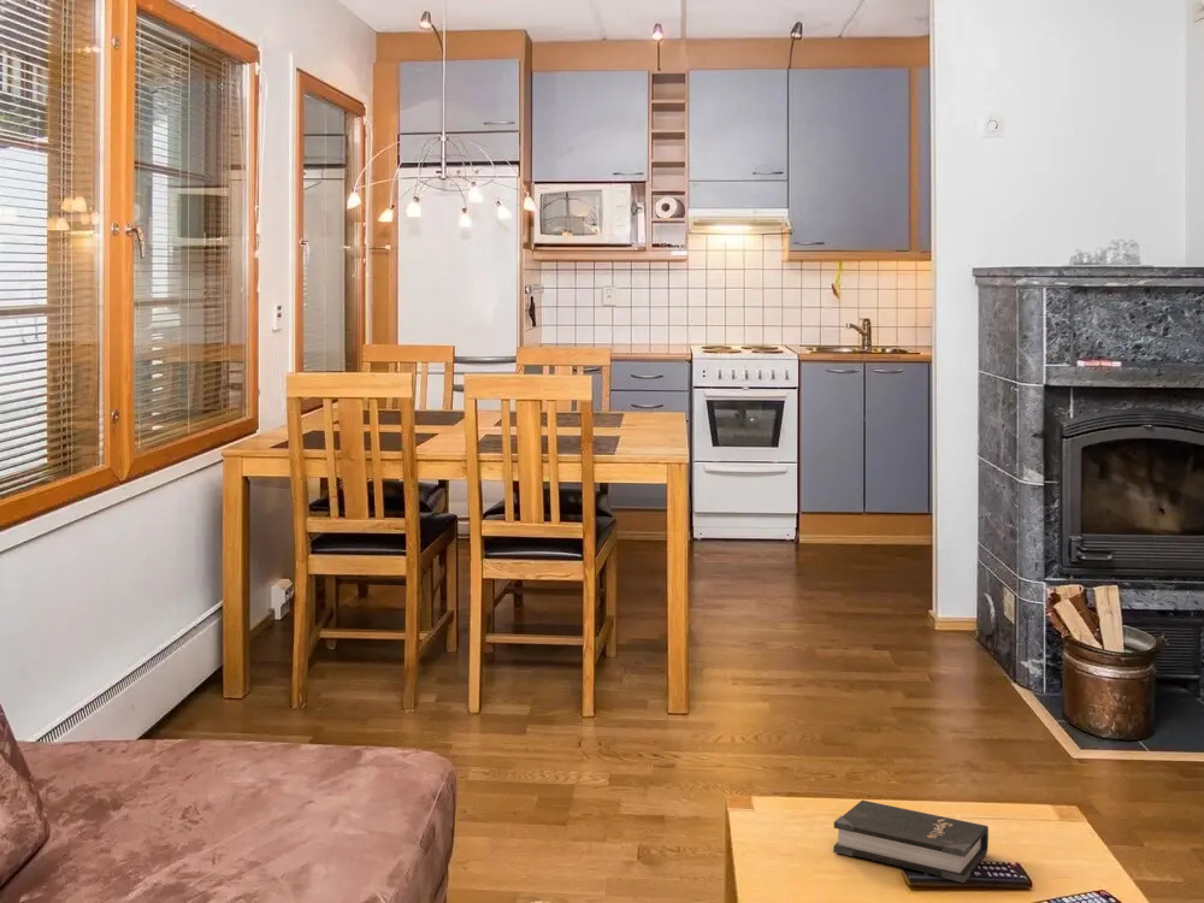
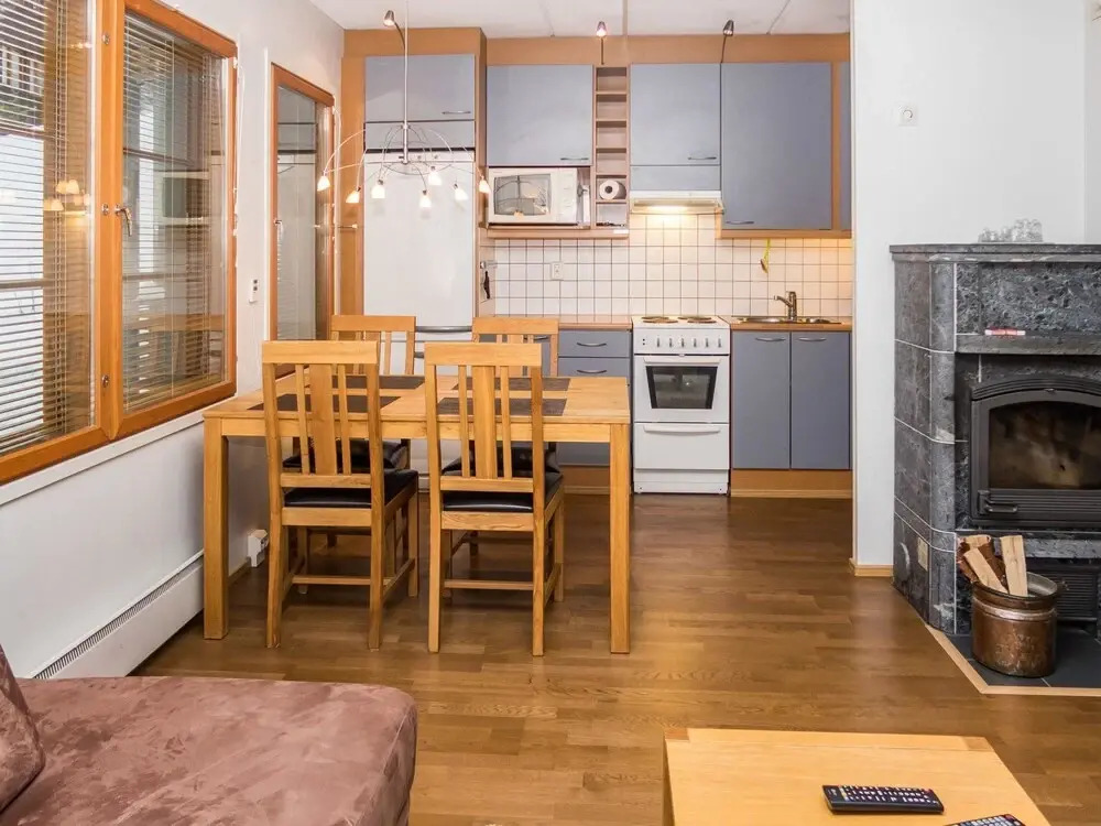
- hardback book [832,799,990,884]
